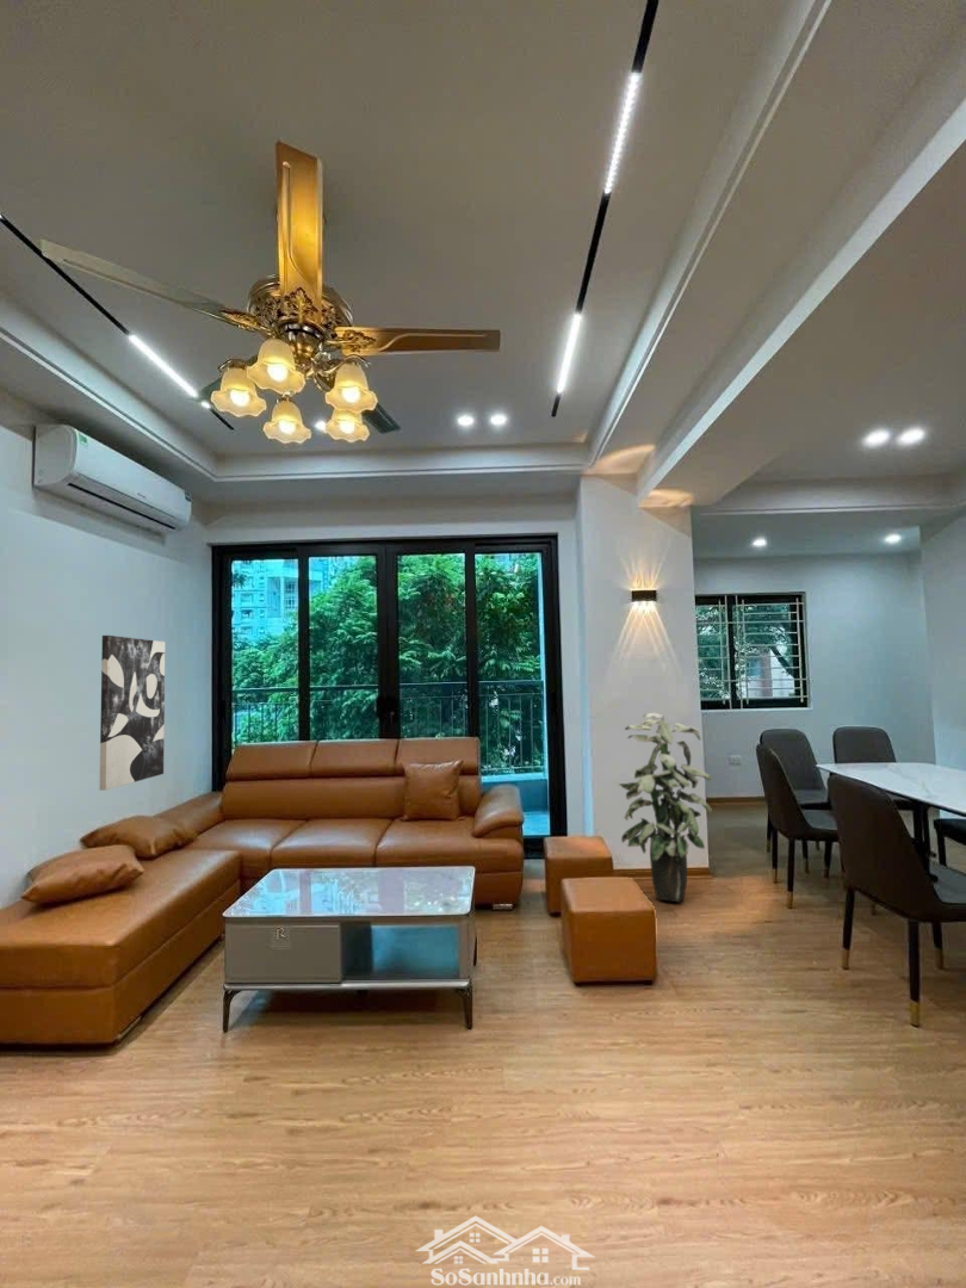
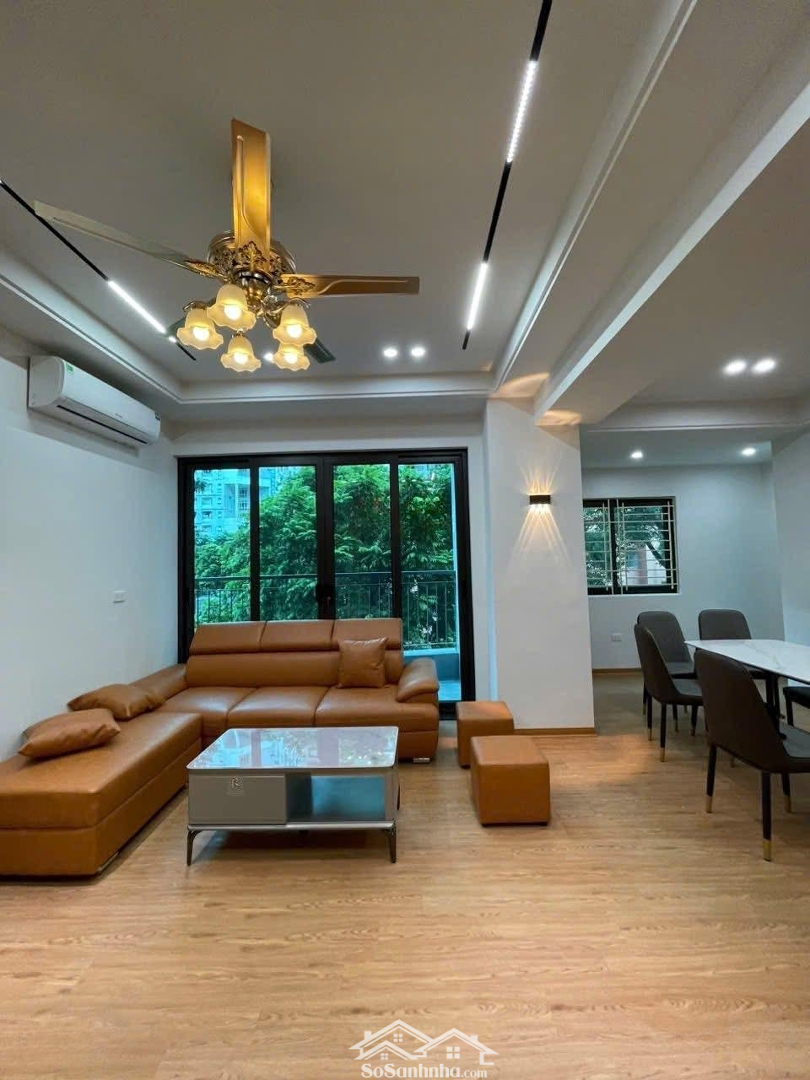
- wall art [98,634,166,792]
- indoor plant [618,712,713,903]
